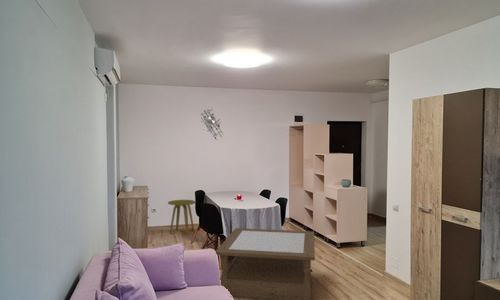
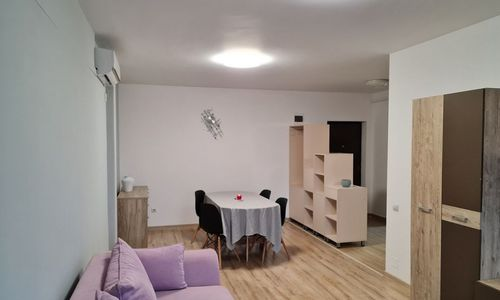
- side table [167,199,196,236]
- coffee table [215,227,316,300]
